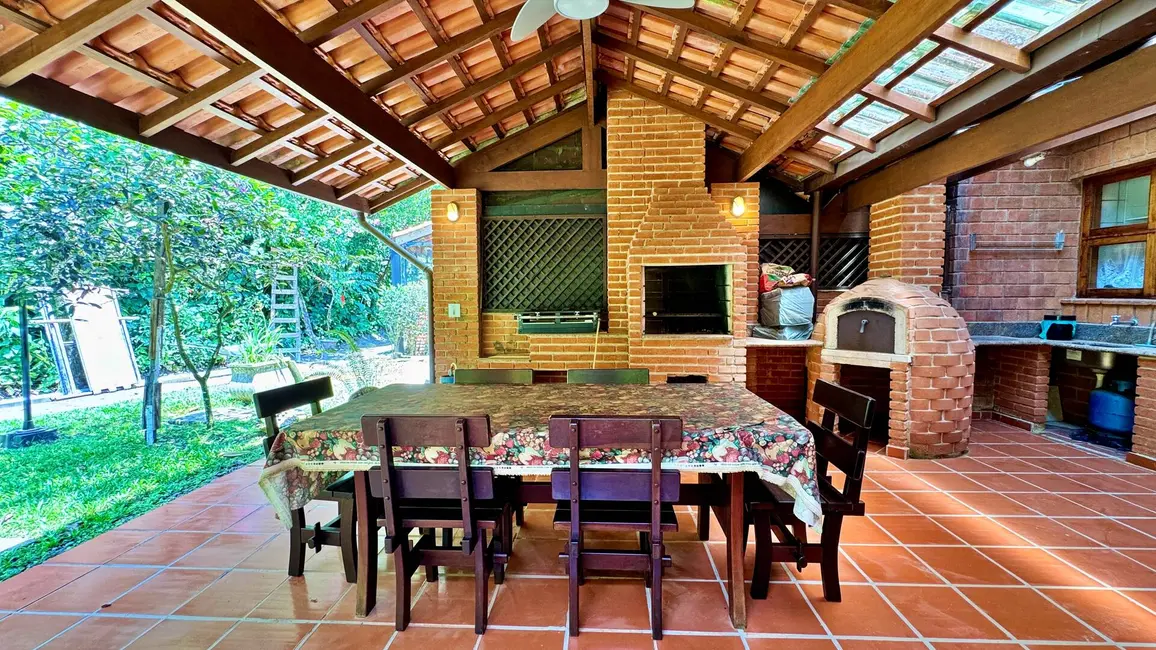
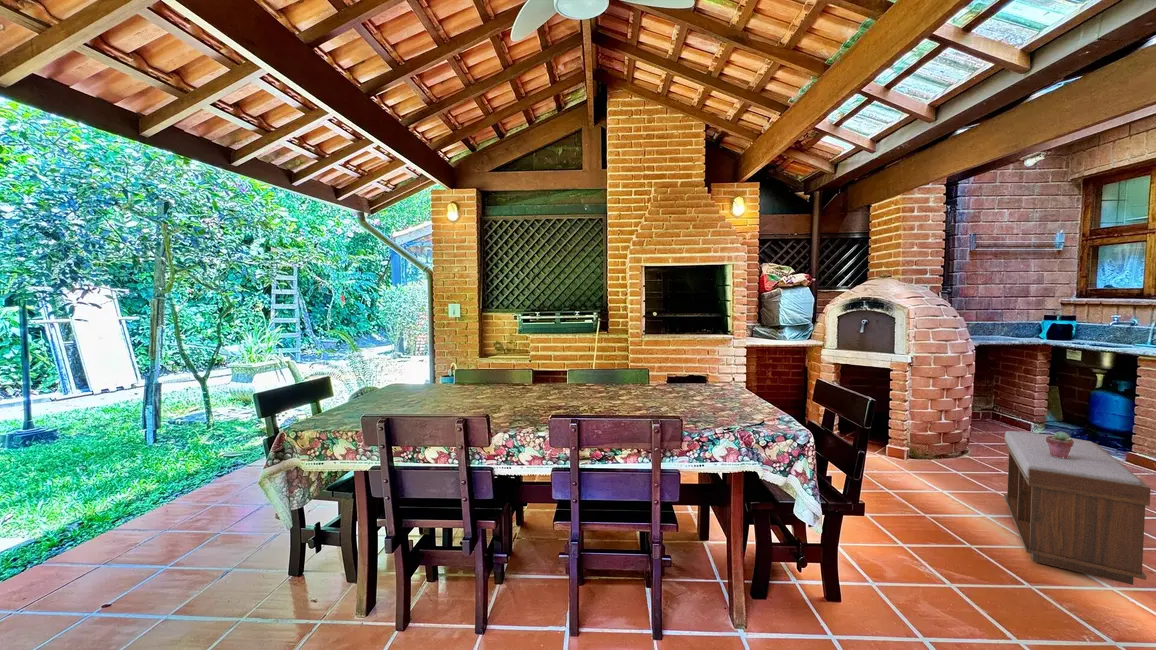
+ potted succulent [1046,431,1074,459]
+ bench [1003,430,1152,586]
